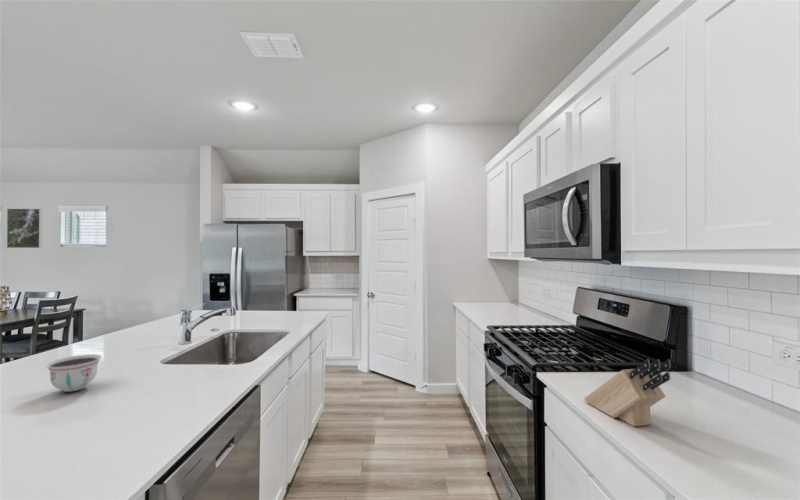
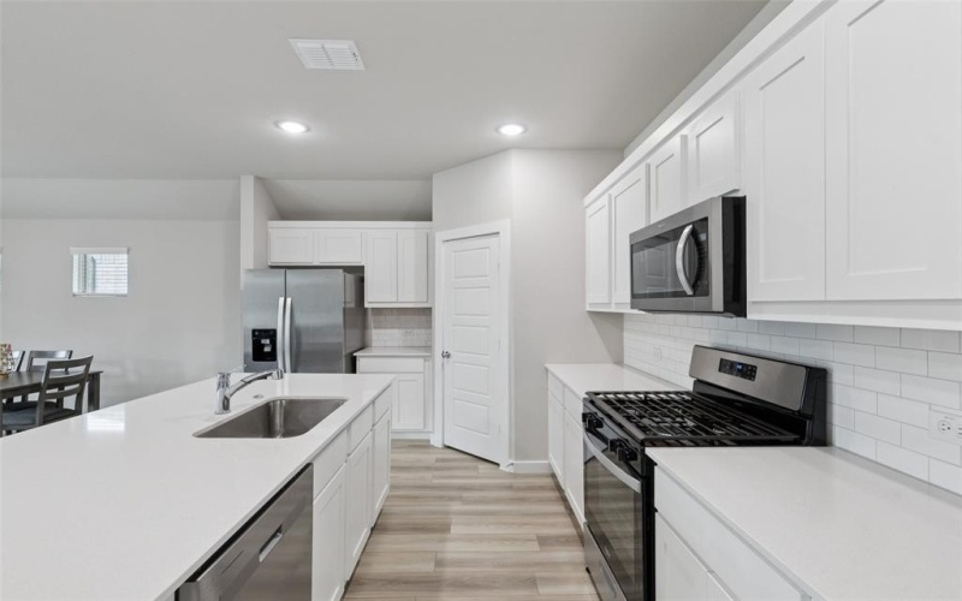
- knife block [583,358,672,428]
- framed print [6,208,43,249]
- bowl [44,353,103,393]
